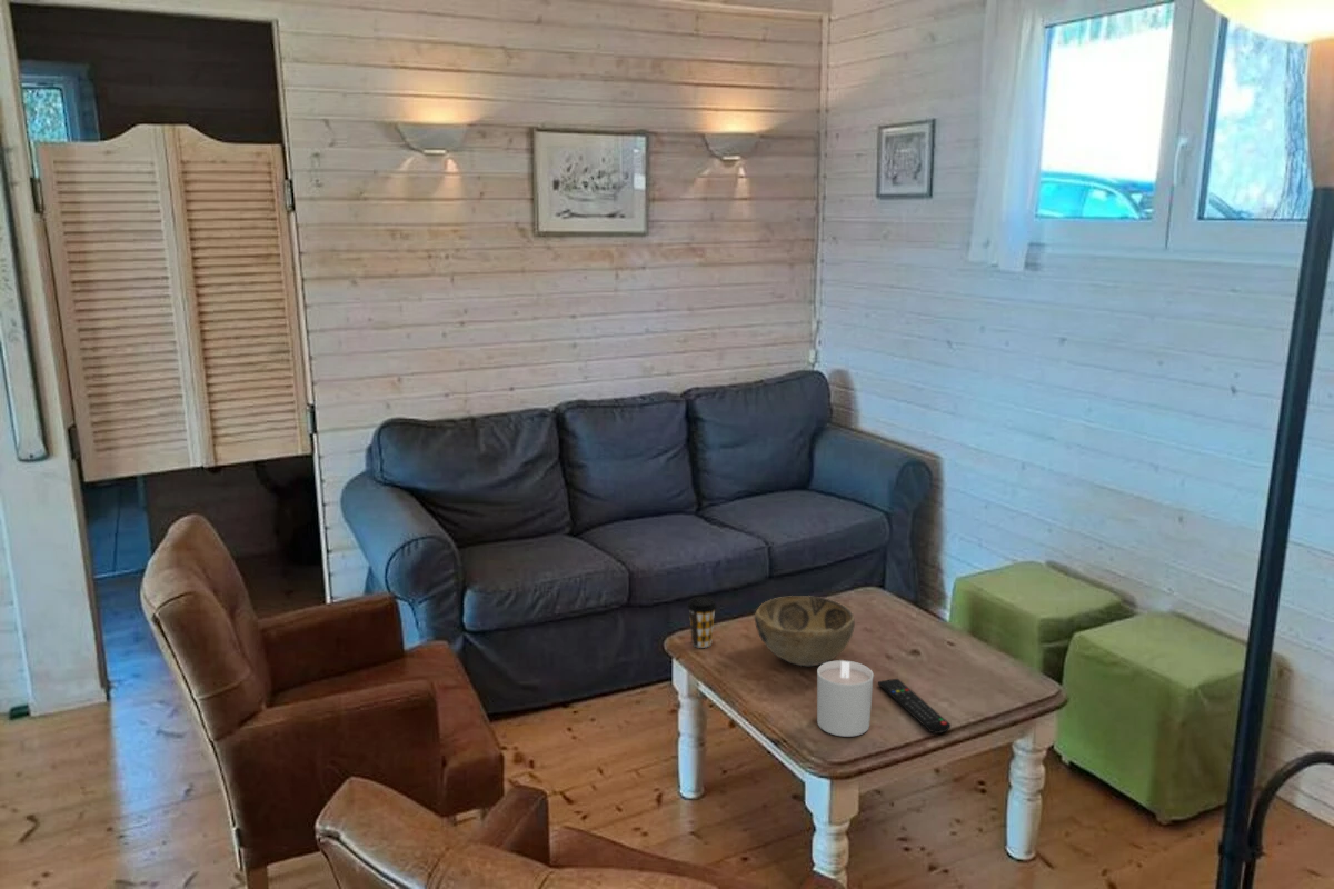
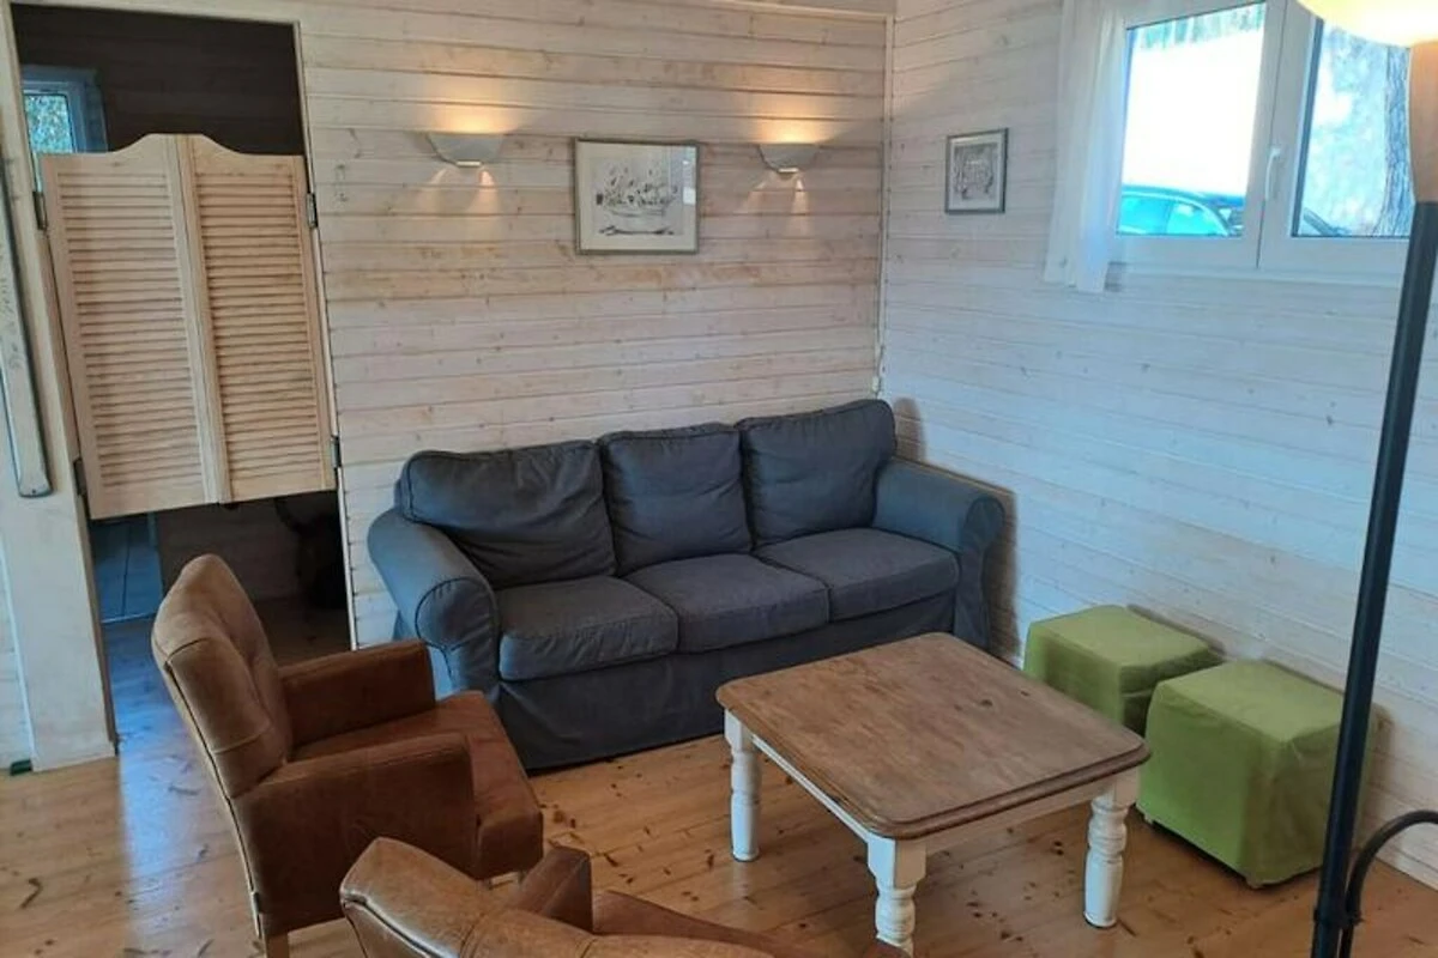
- remote control [877,678,952,735]
- decorative bowl [754,595,856,667]
- candle [816,659,875,738]
- coffee cup [686,596,718,649]
